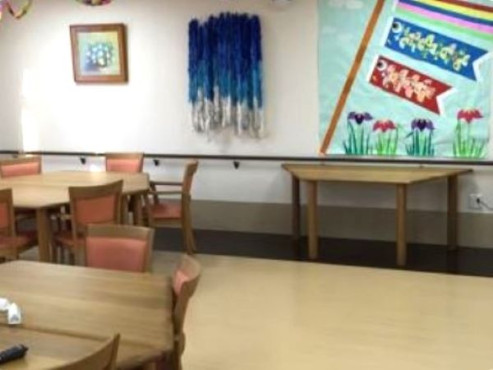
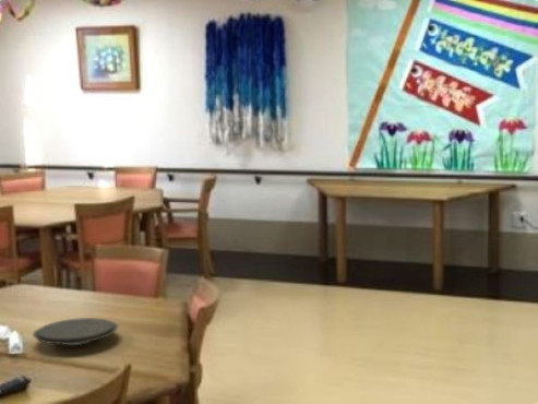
+ plate [32,317,119,346]
